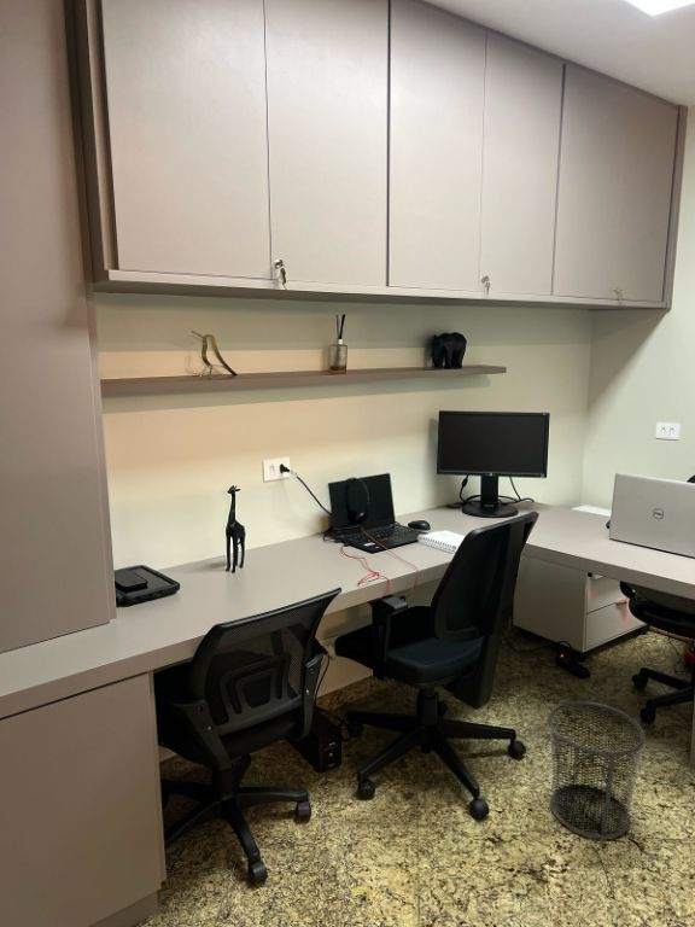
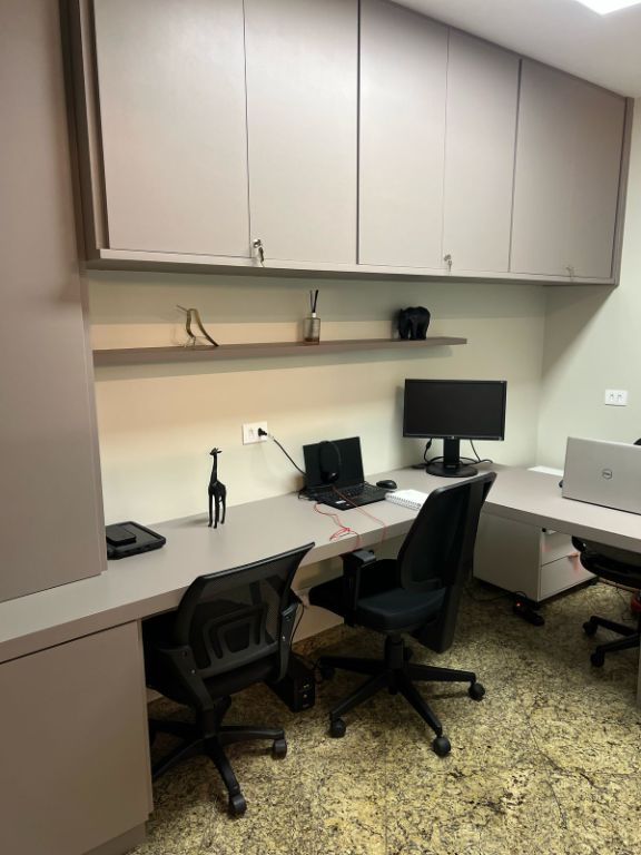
- waste bin [547,701,647,840]
